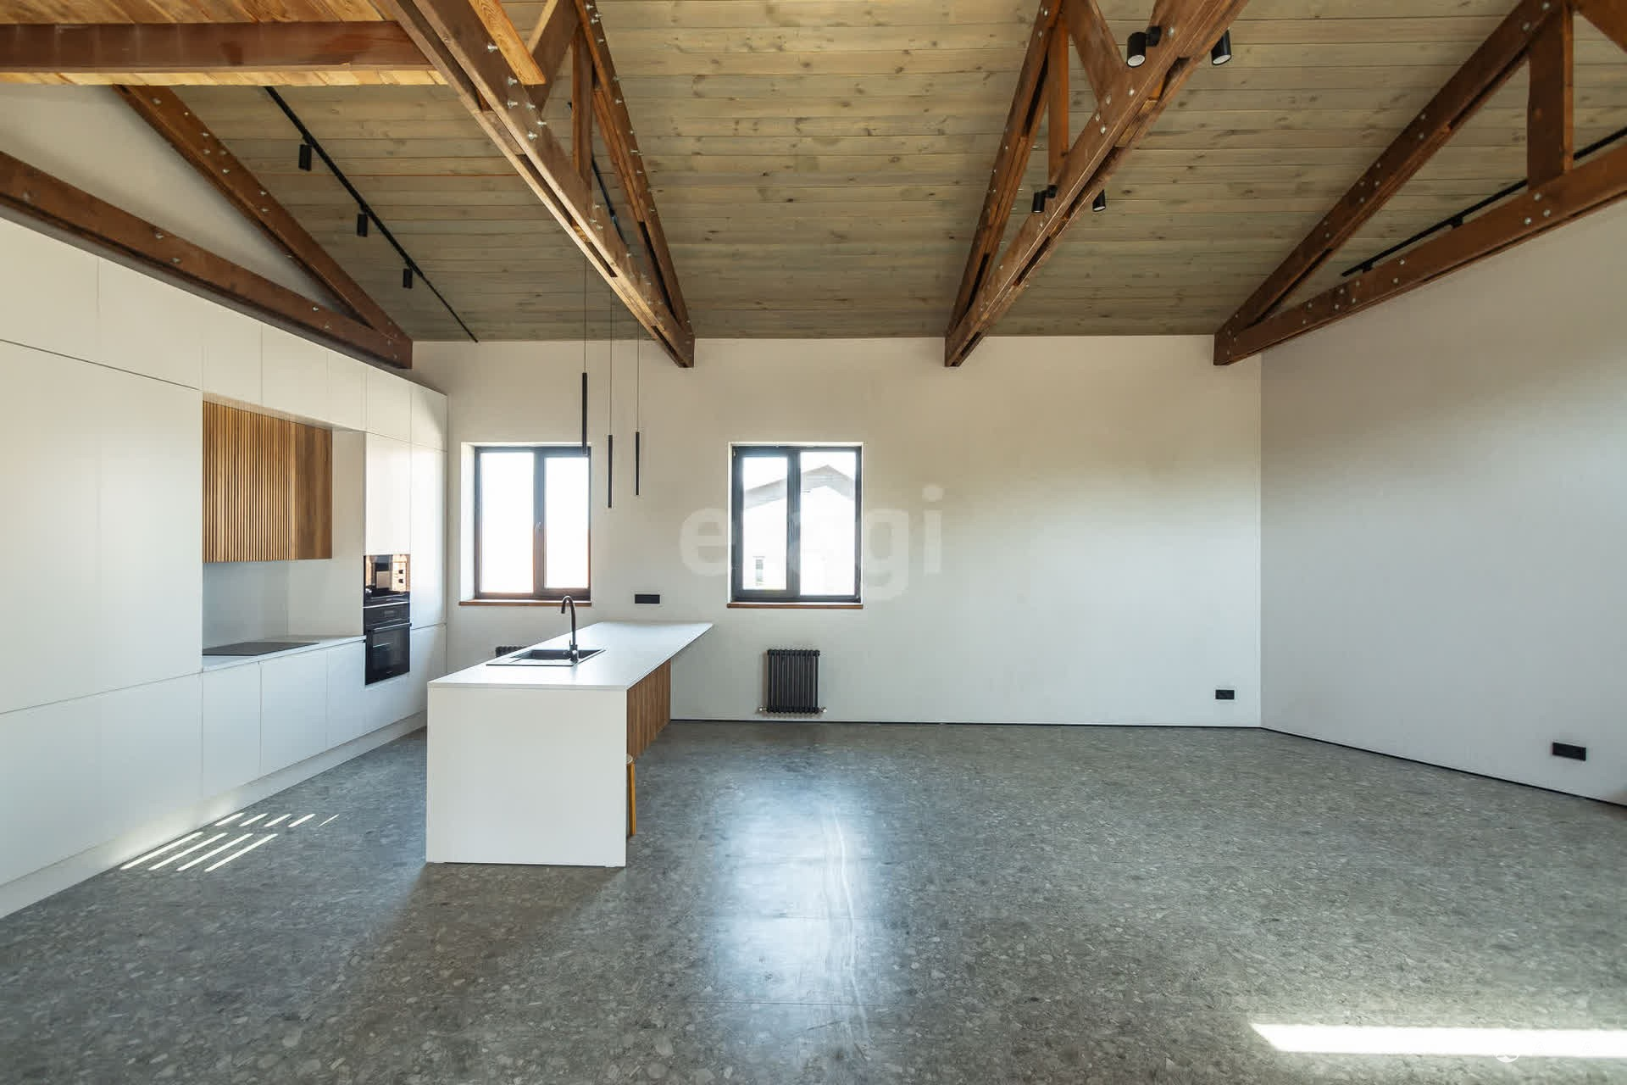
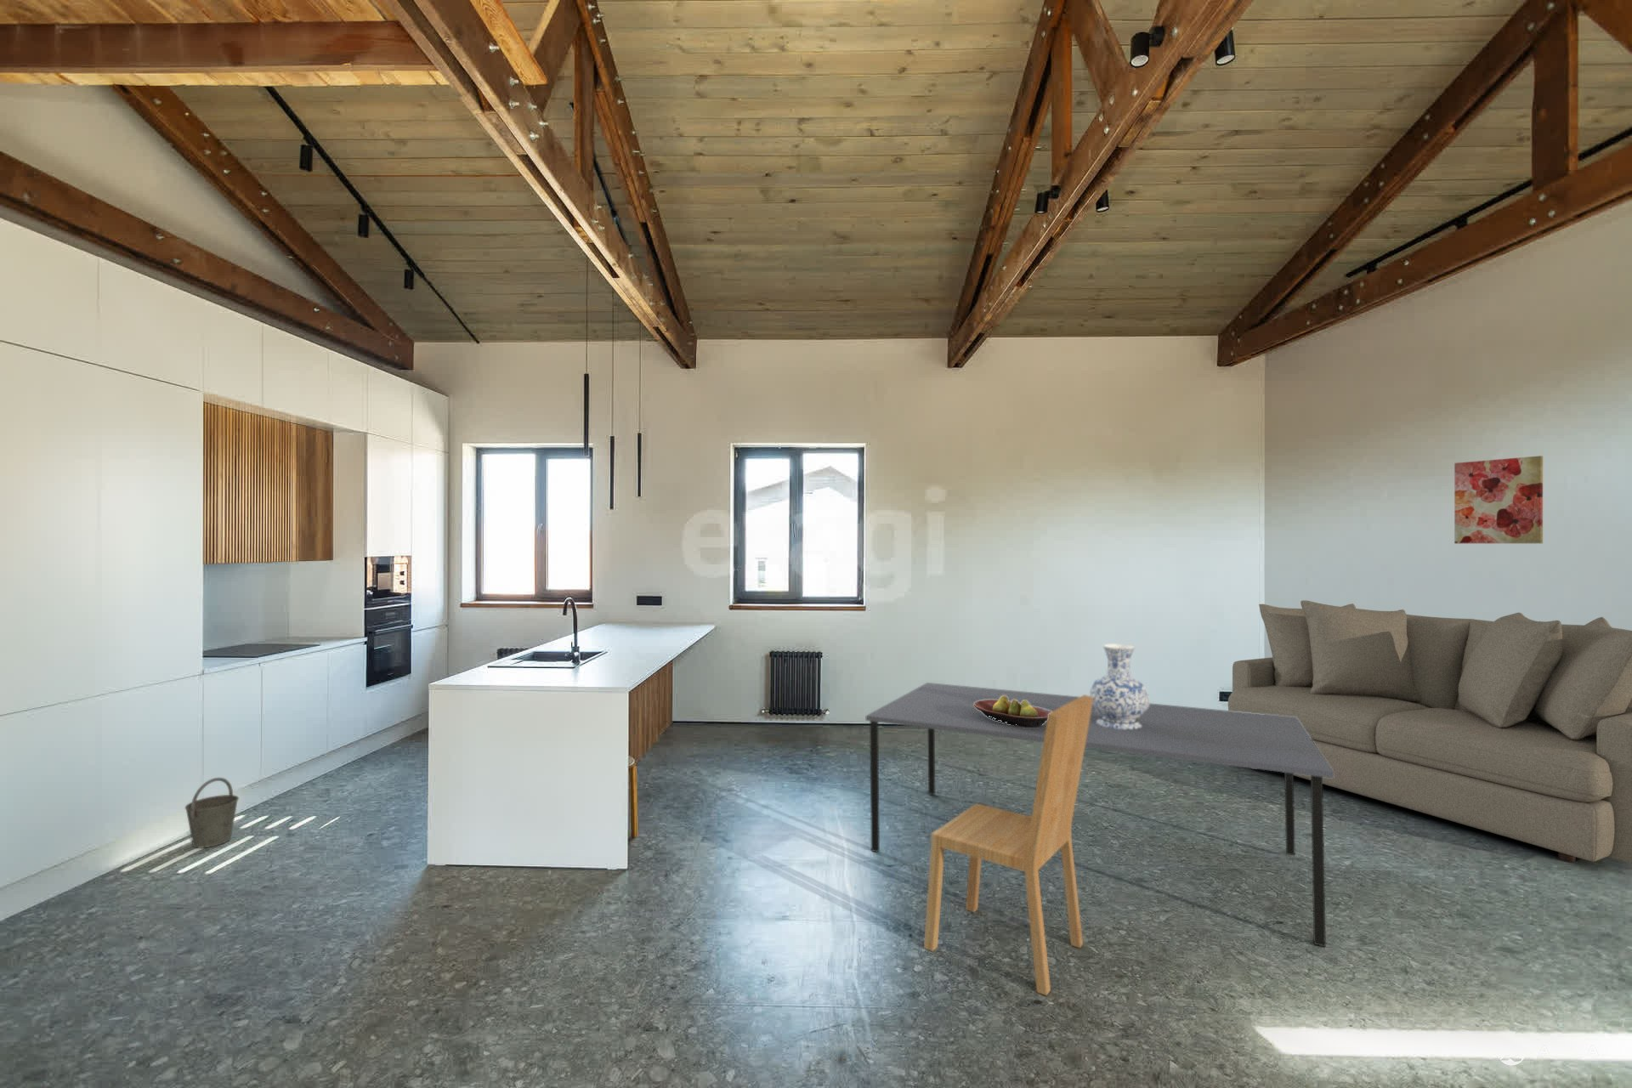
+ wall art [1453,454,1543,544]
+ dining table [866,681,1333,947]
+ dining chair [923,693,1093,996]
+ bucket [185,777,239,849]
+ sofa [1228,599,1632,865]
+ vase [1089,644,1150,730]
+ fruit bowl [974,696,1053,727]
